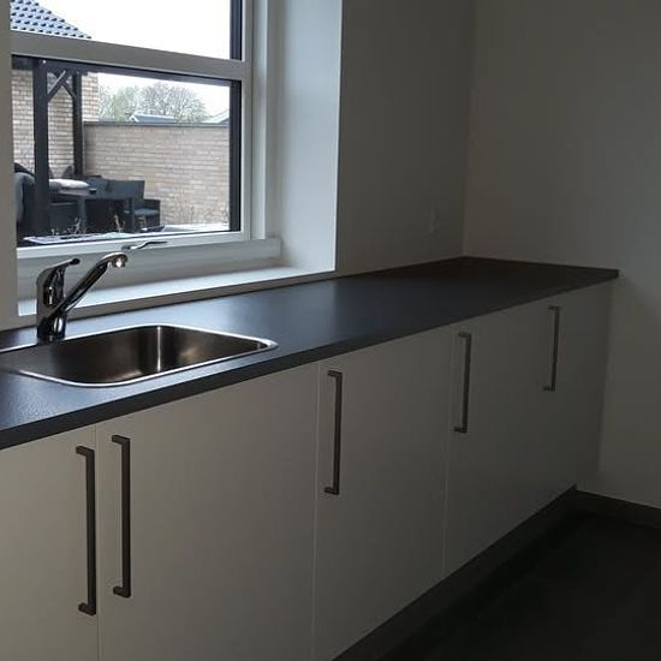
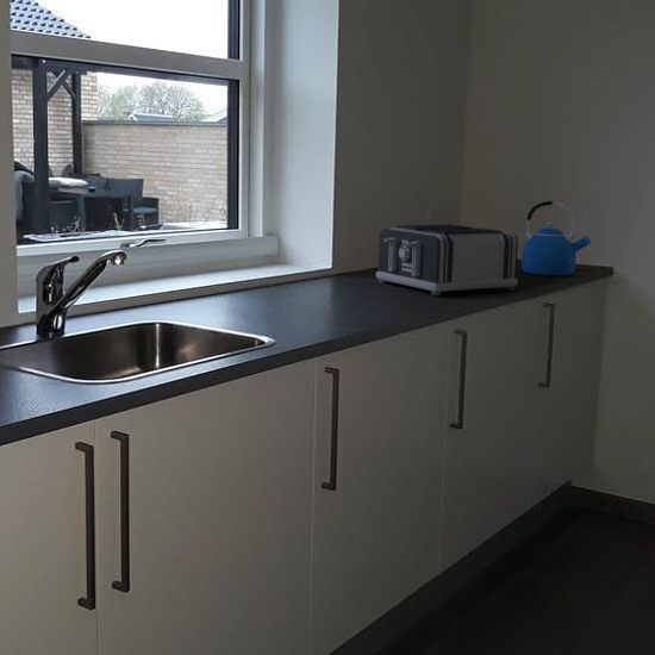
+ toaster [375,224,519,297]
+ kettle [520,200,592,276]
